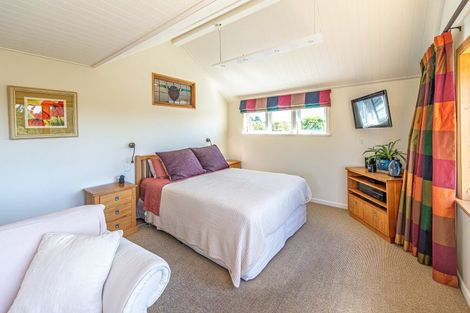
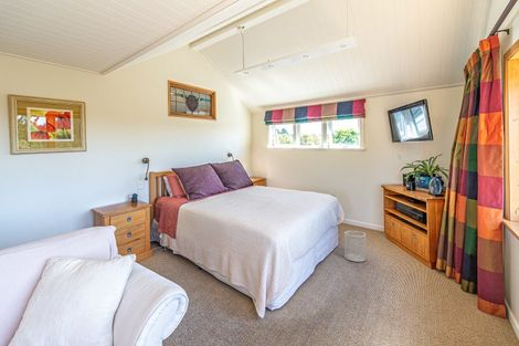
+ wastebasket [343,230,367,263]
